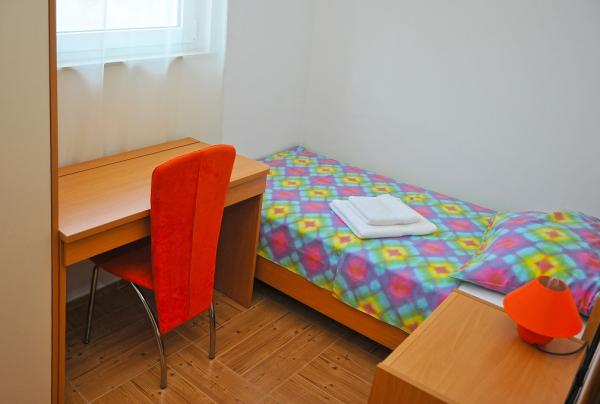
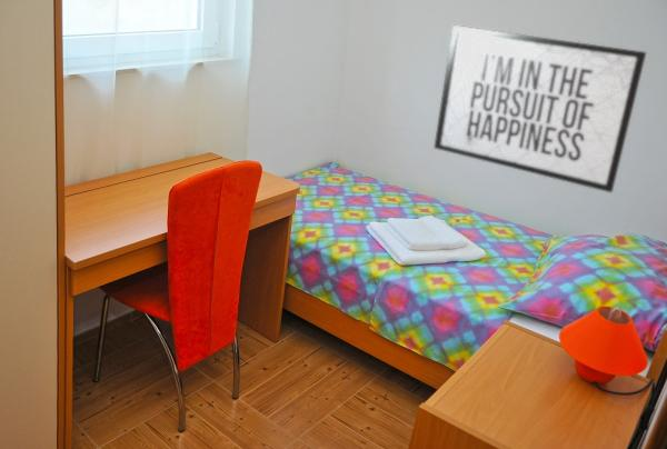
+ mirror [432,24,648,193]
